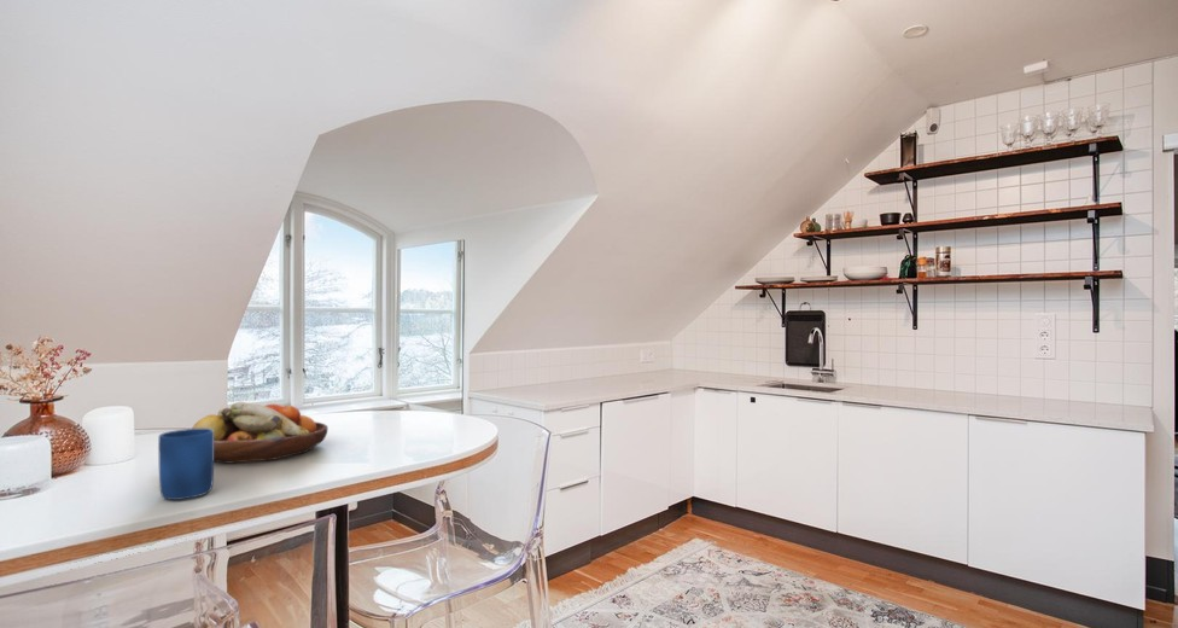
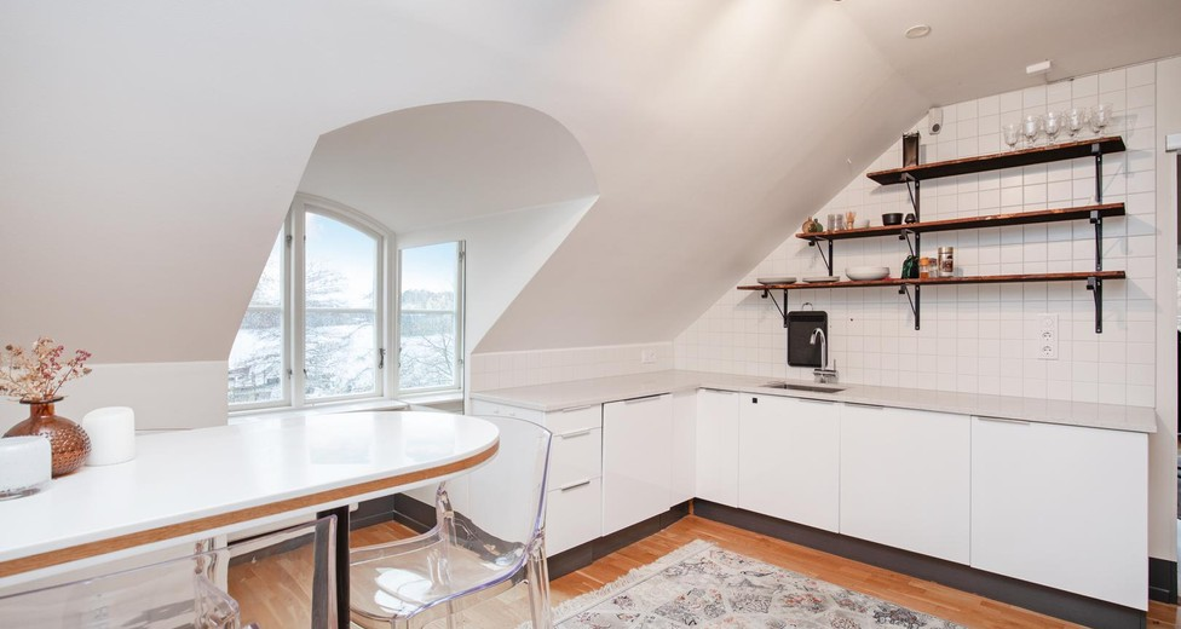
- mug [157,428,215,501]
- fruit bowl [191,401,328,464]
